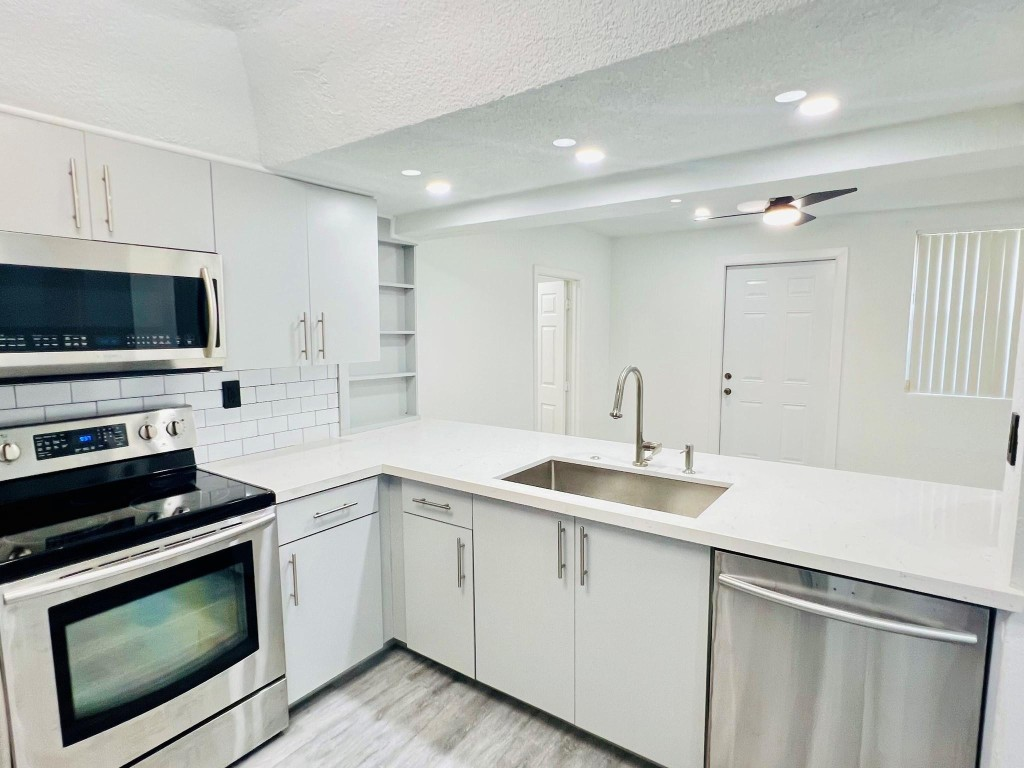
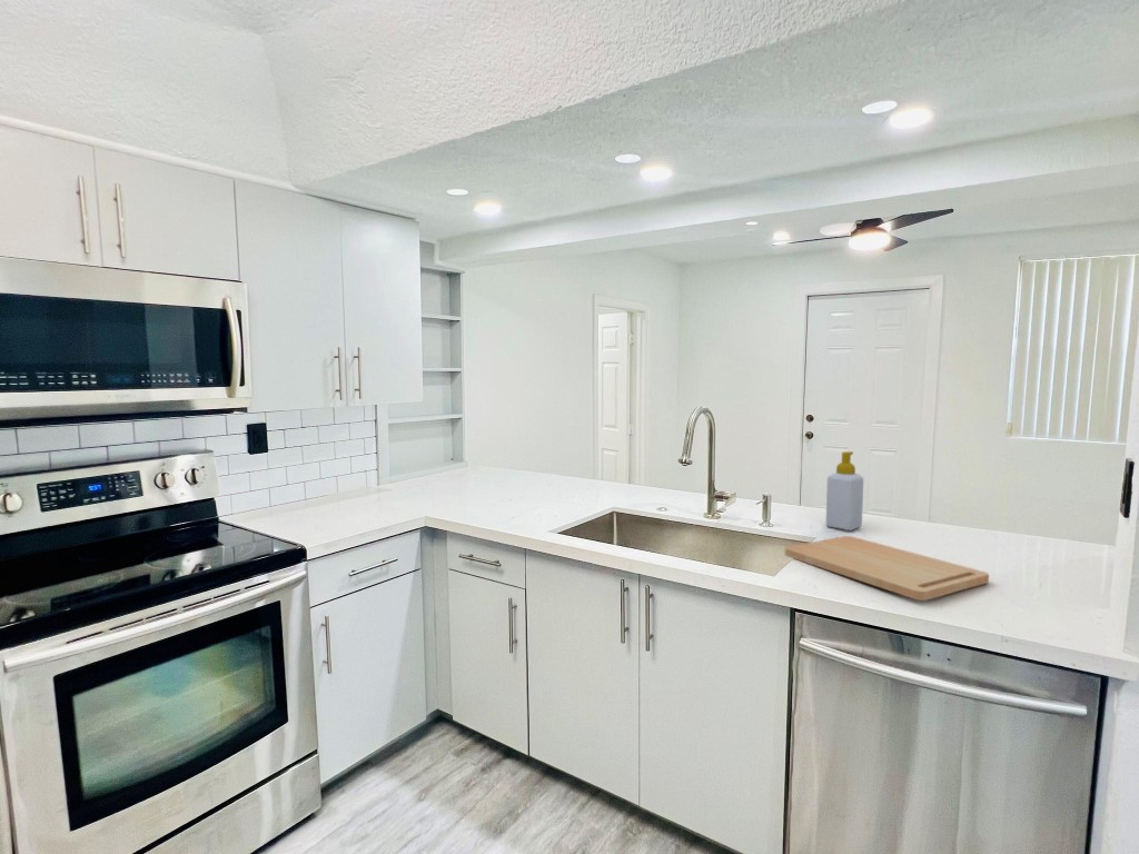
+ soap bottle [824,450,864,532]
+ cutting board [784,535,990,602]
